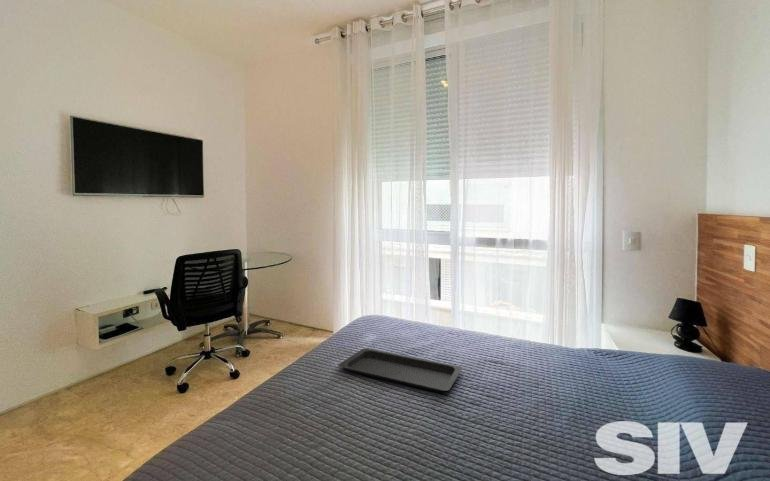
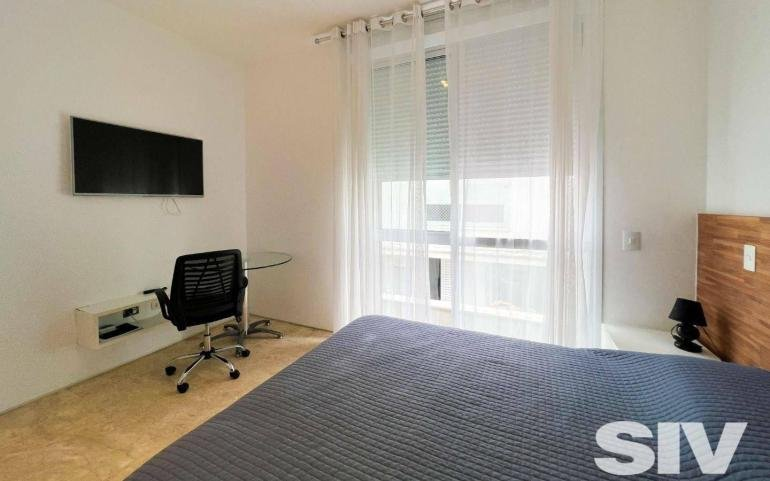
- serving tray [337,347,463,392]
